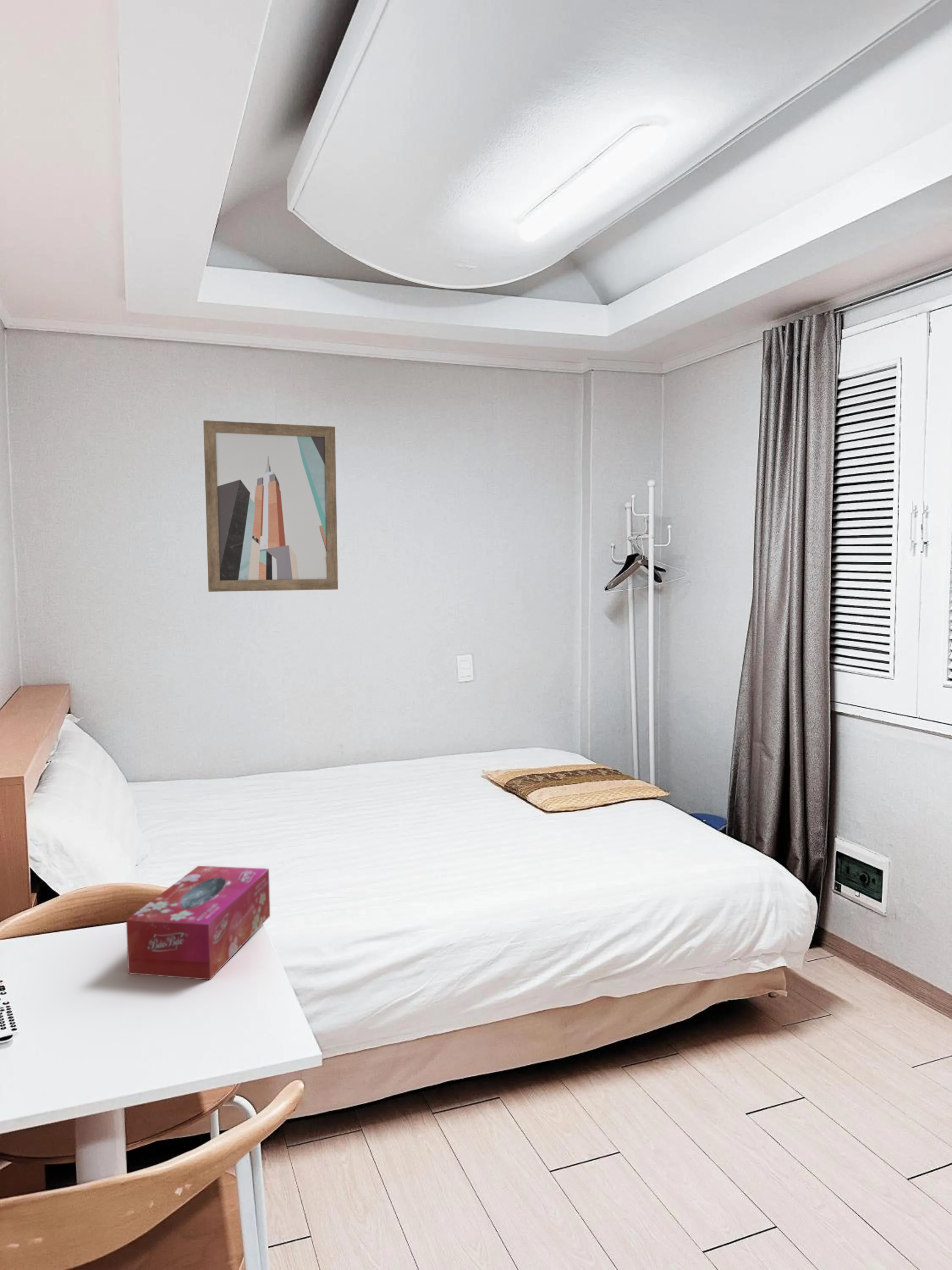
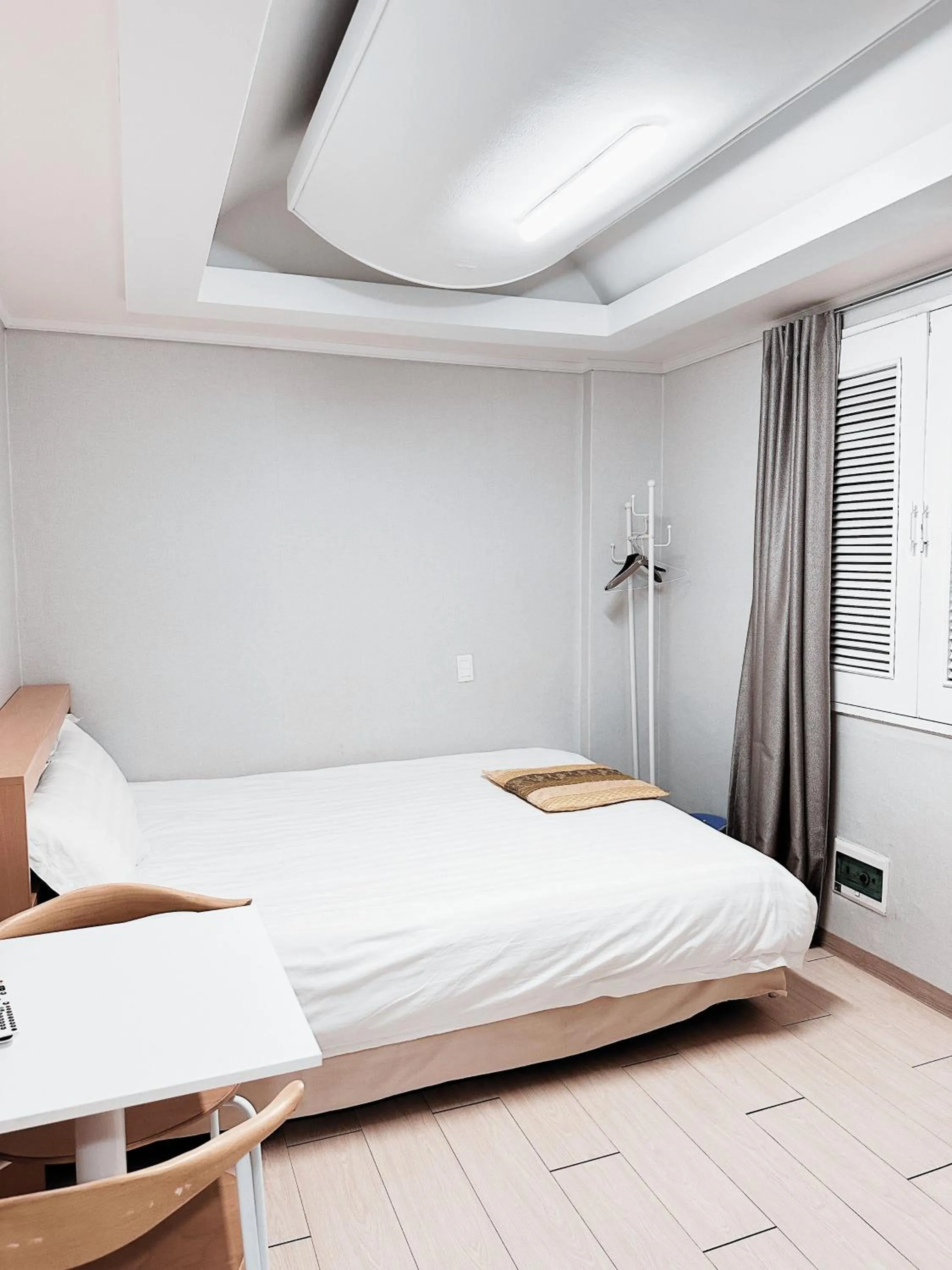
- wall art [203,420,338,592]
- tissue box [126,865,270,980]
